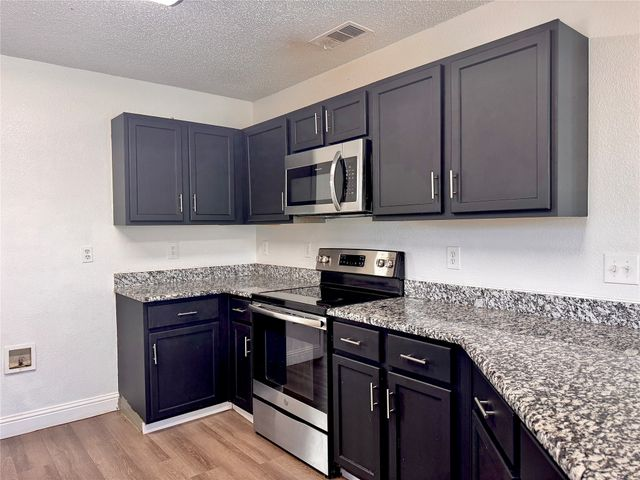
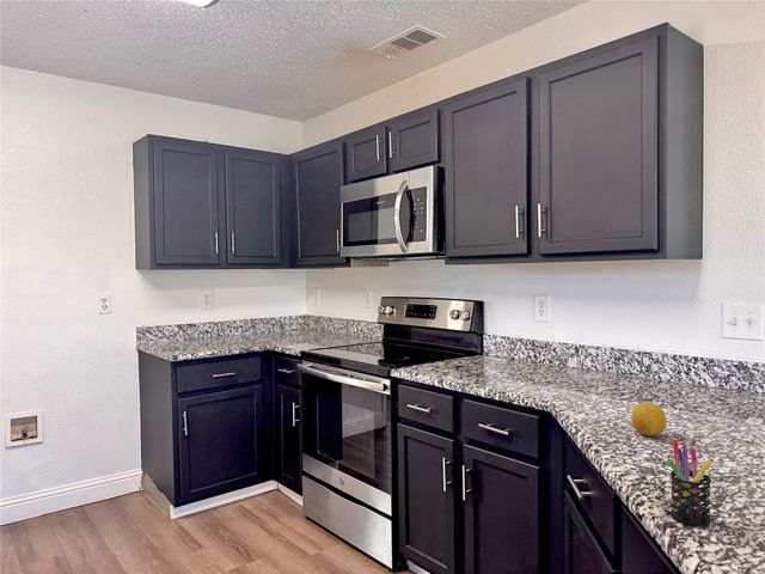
+ fruit [630,402,667,436]
+ pen holder [667,439,712,527]
